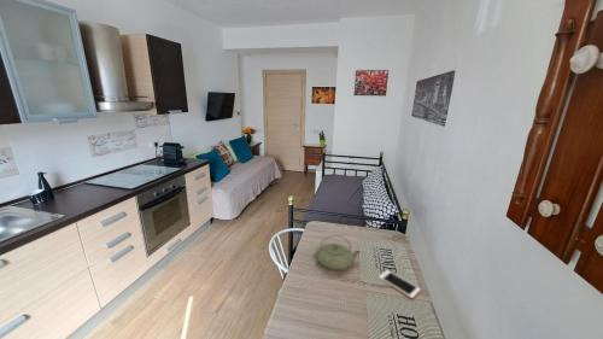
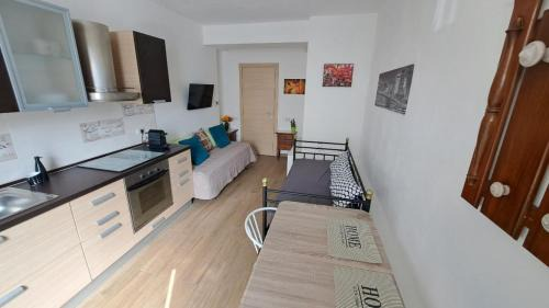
- cell phone [377,269,422,299]
- teapot [315,234,361,271]
